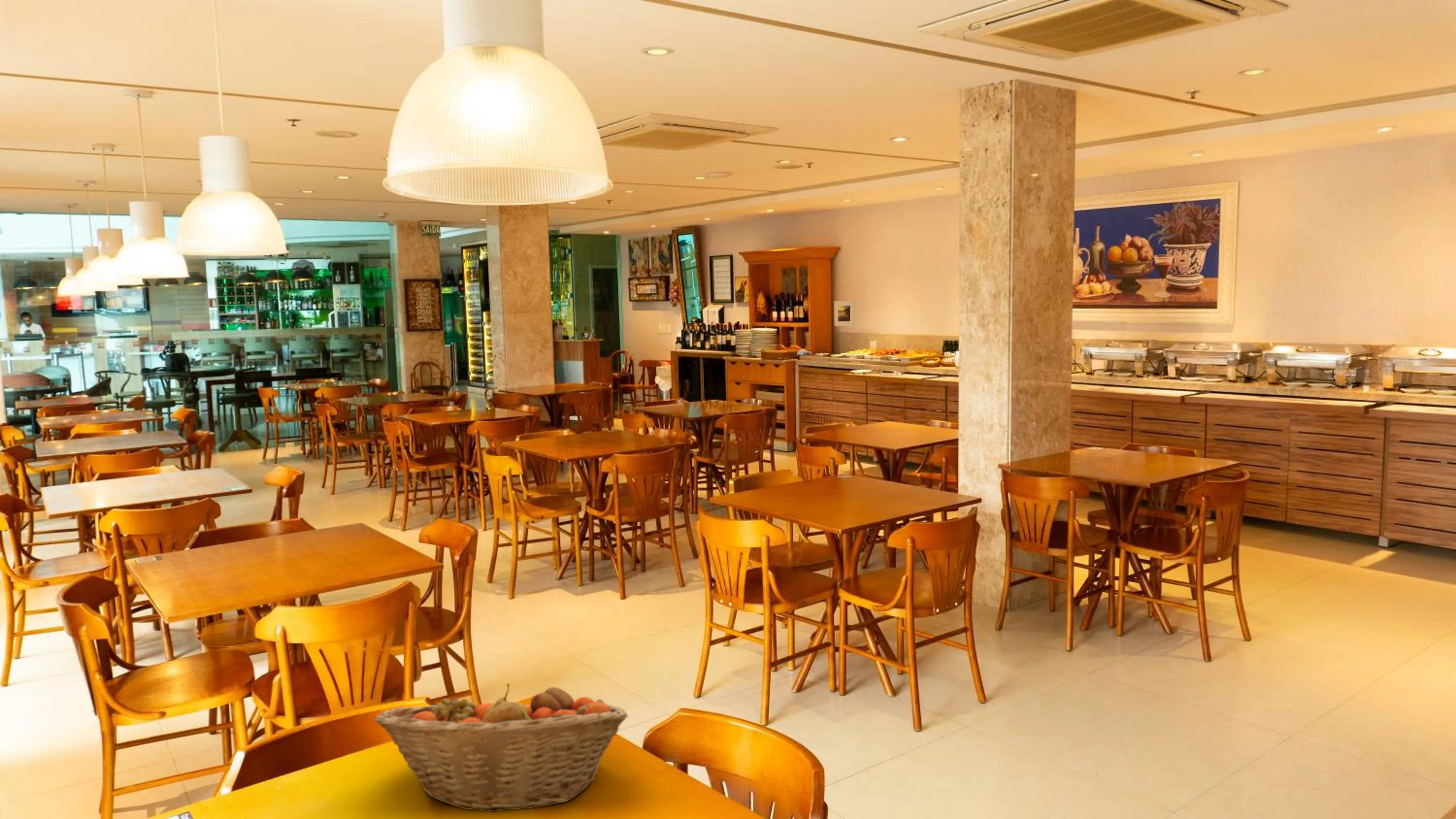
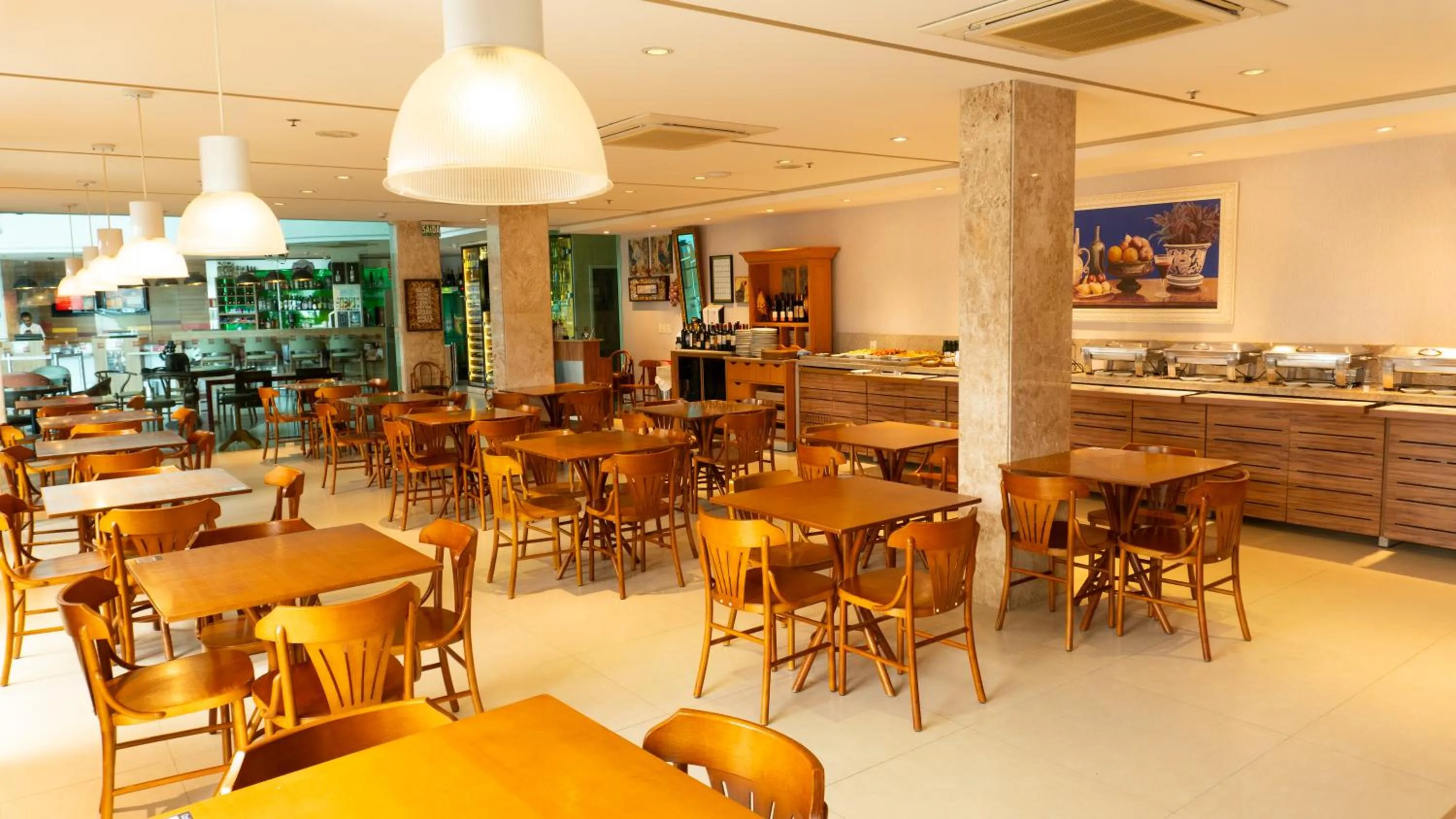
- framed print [834,300,855,327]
- fruit basket [375,683,628,812]
